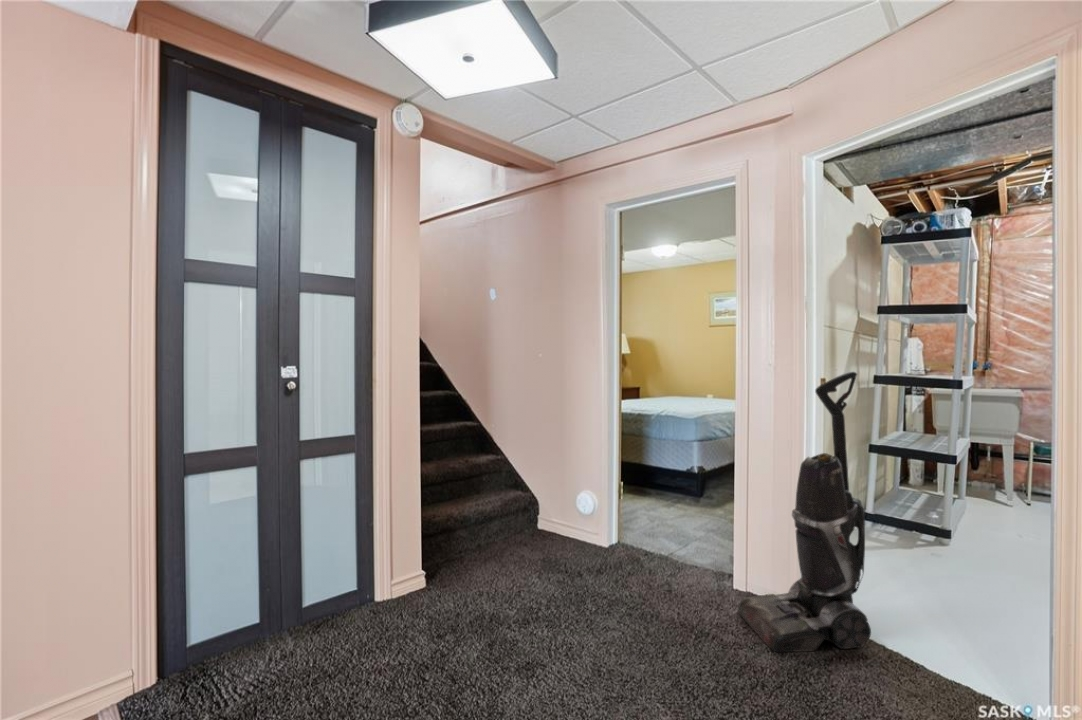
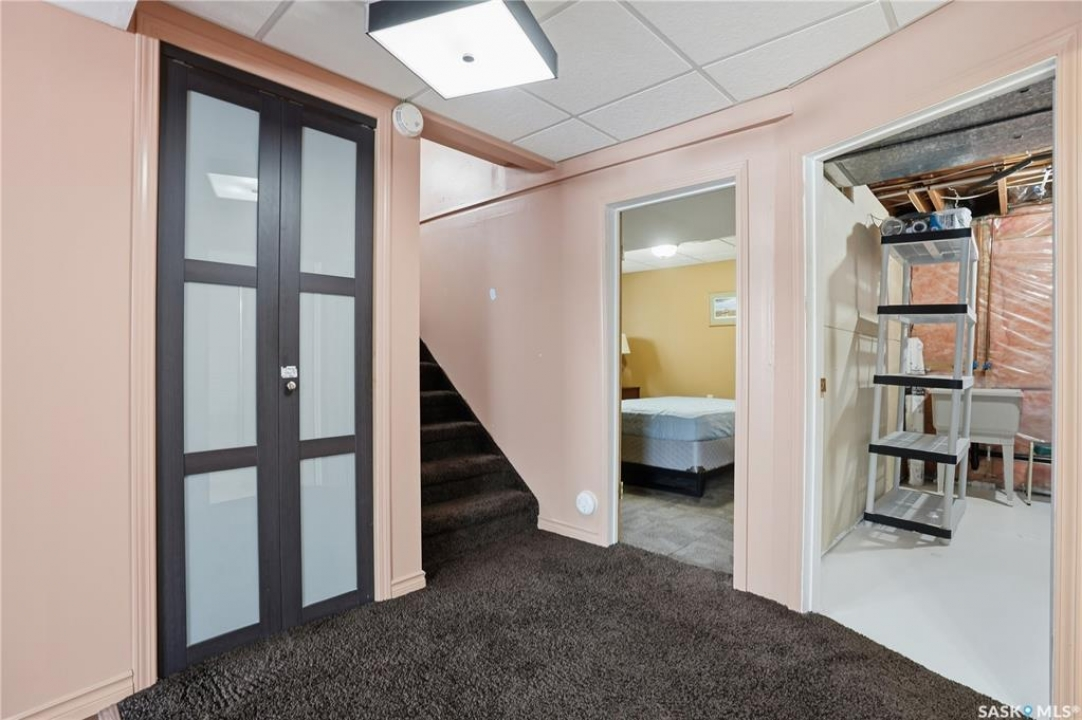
- vacuum cleaner [737,371,872,653]
